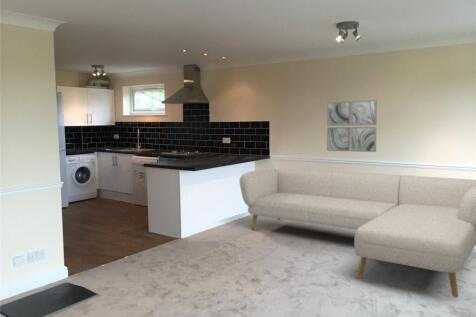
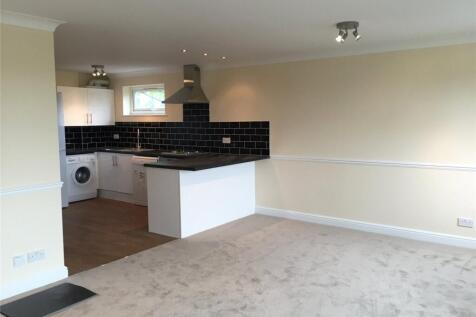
- sofa [238,167,476,299]
- wall art [326,99,378,153]
